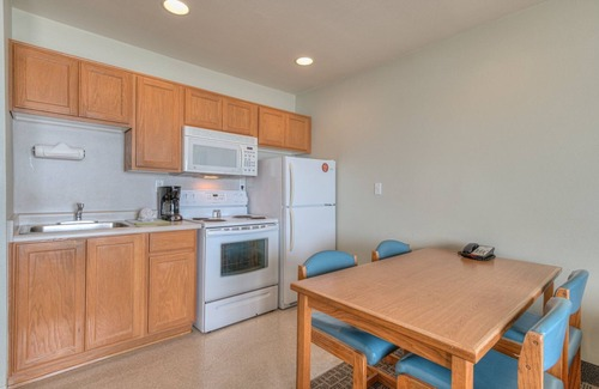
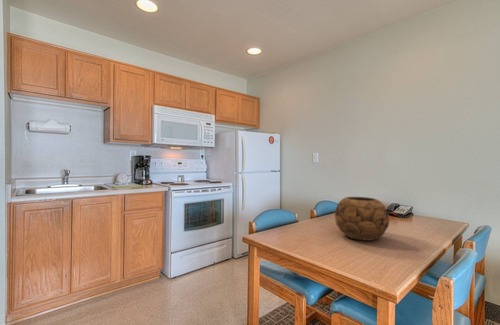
+ decorative bowl [334,196,390,242]
